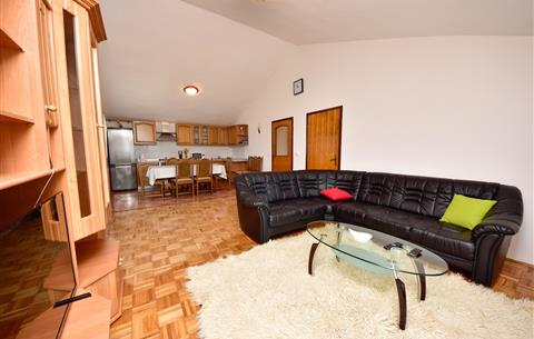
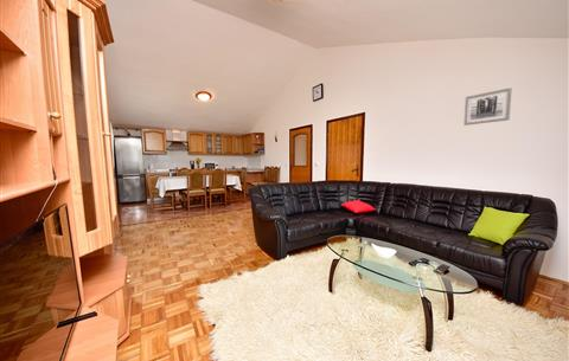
+ wall art [462,86,513,127]
